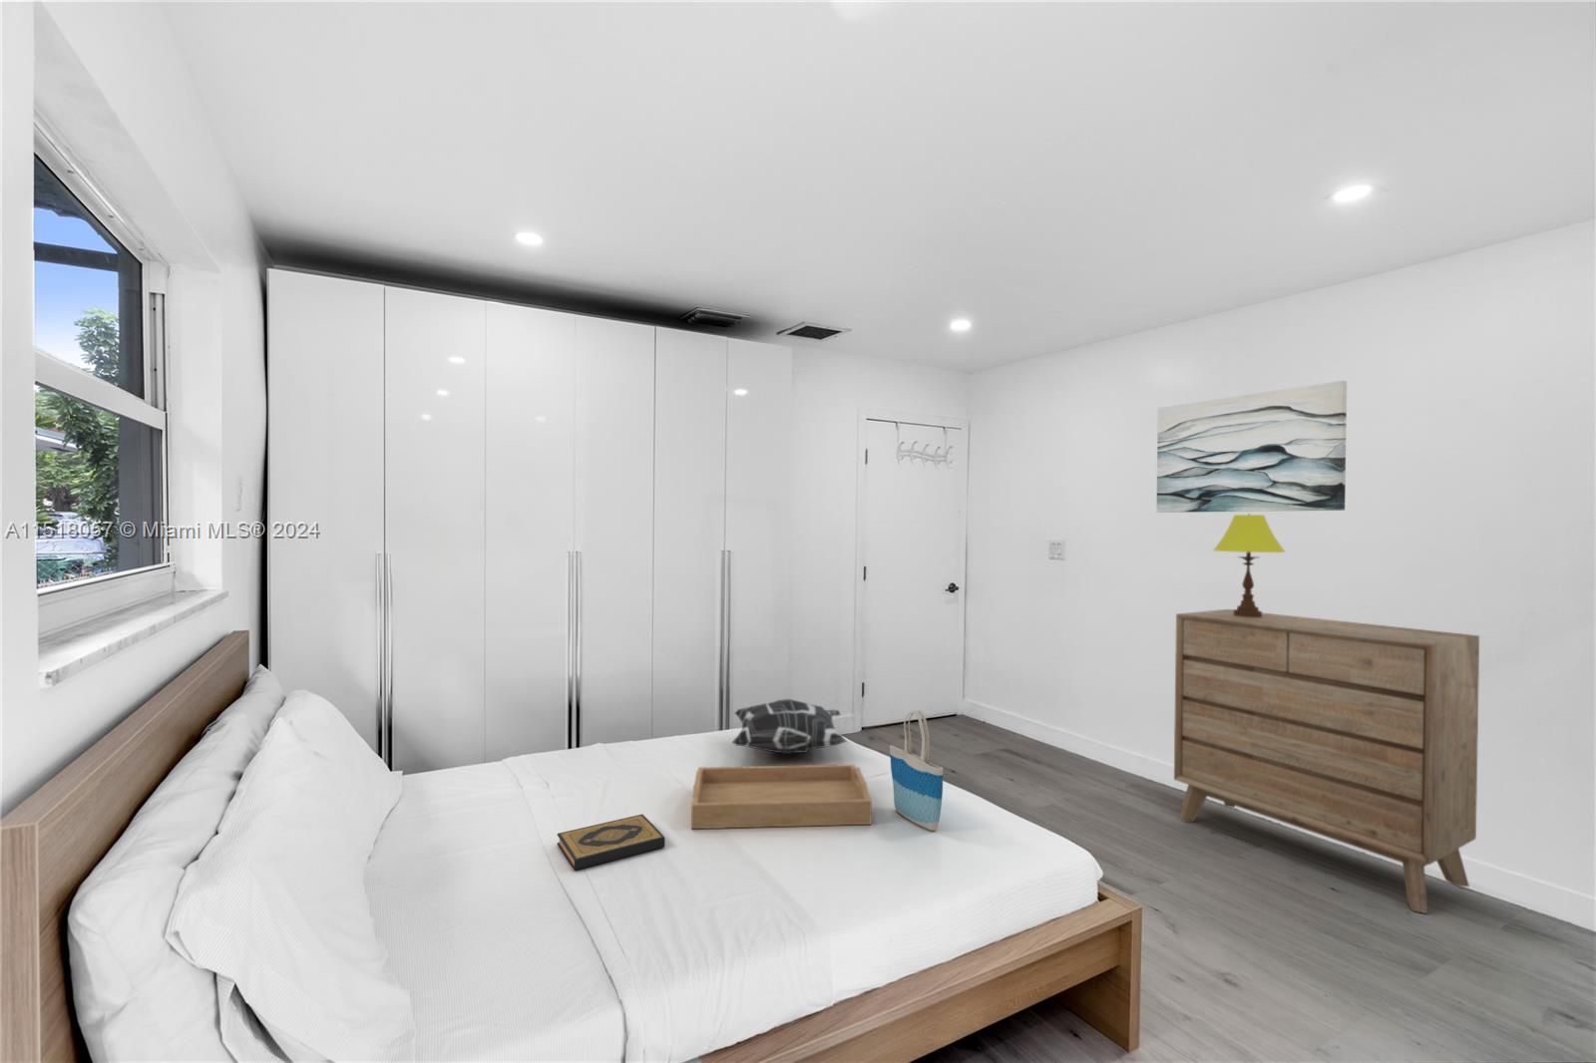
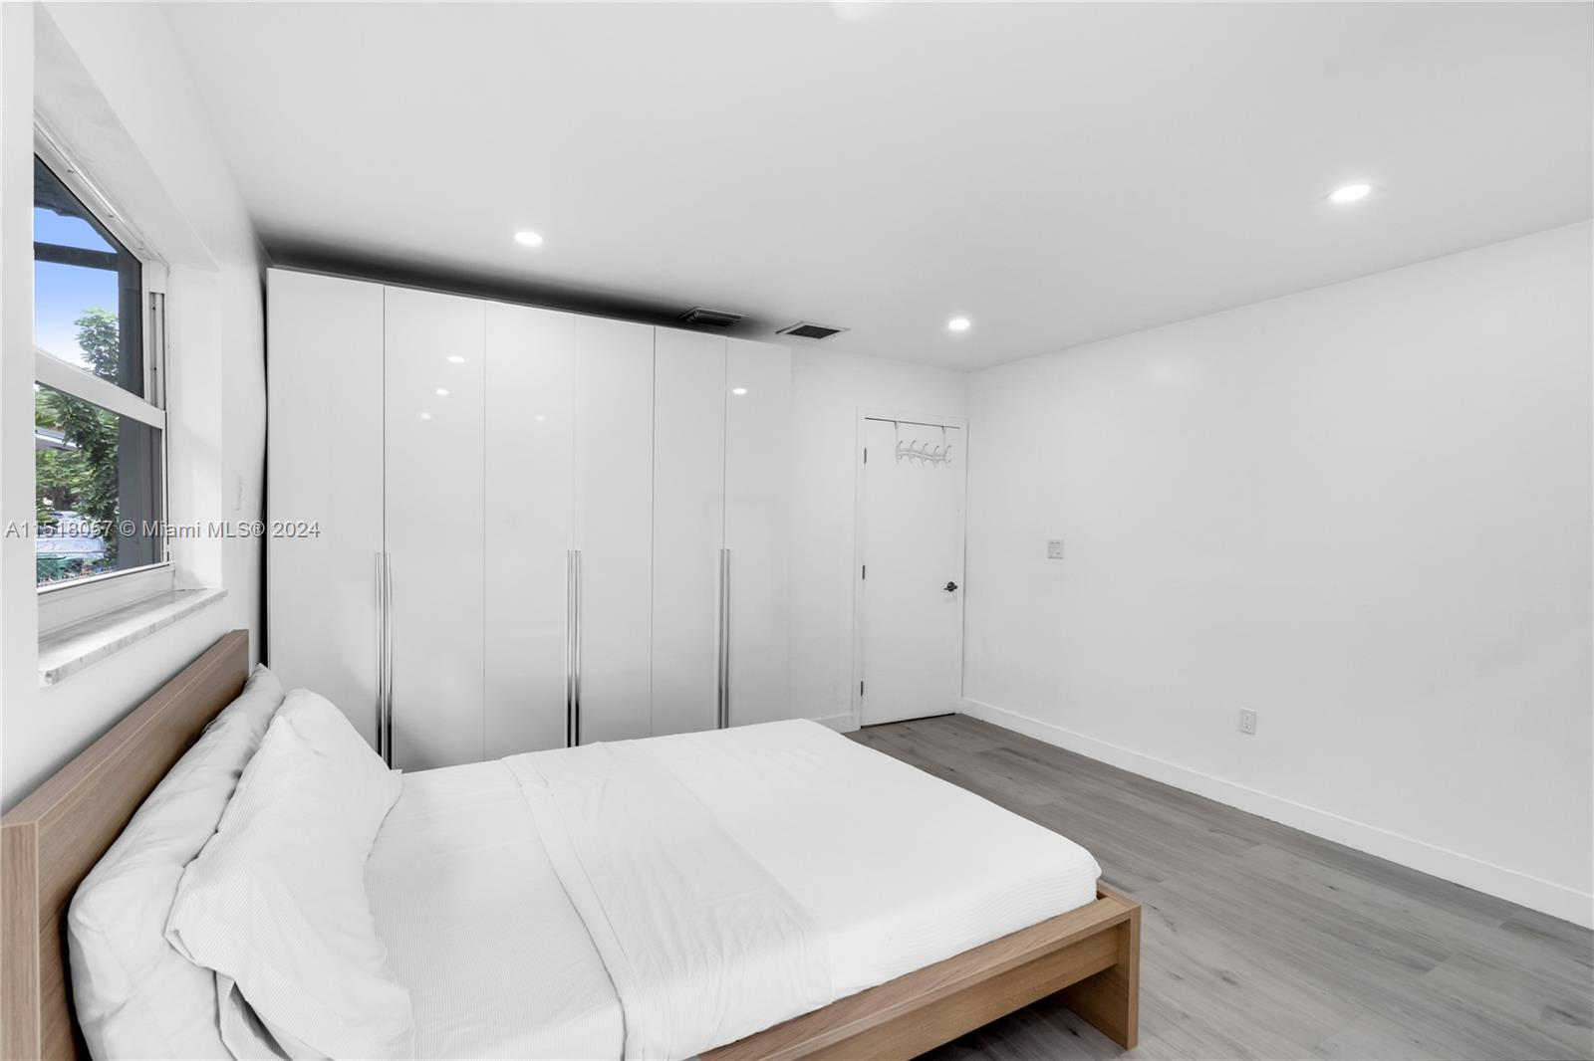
- wall art [1156,380,1348,514]
- tote bag [889,709,943,832]
- hardback book [557,814,667,871]
- decorative pillow [731,698,848,755]
- dresser [1174,609,1480,915]
- serving tray [691,764,873,829]
- table lamp [1212,514,1286,617]
